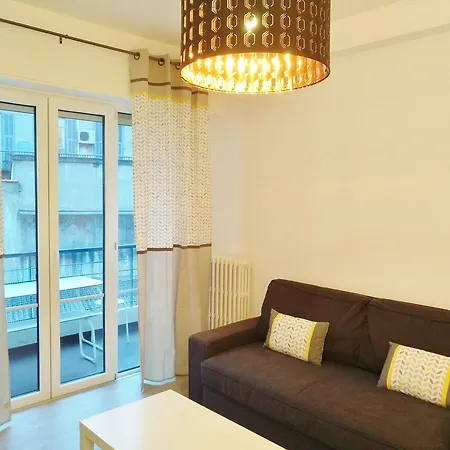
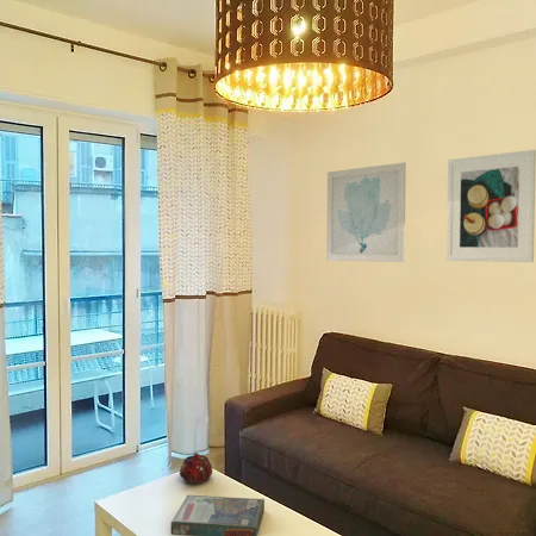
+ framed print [445,149,536,263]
+ wall art [325,162,407,263]
+ board game [170,494,266,536]
+ teapot [179,451,213,485]
